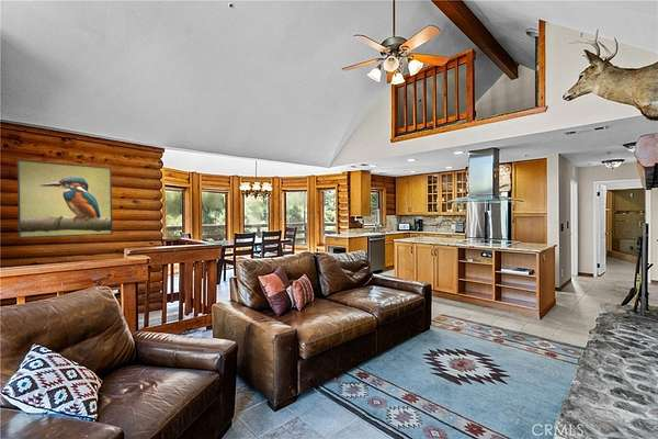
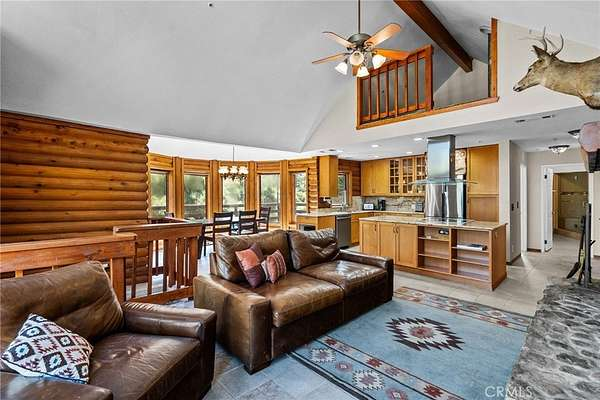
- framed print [16,158,113,239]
